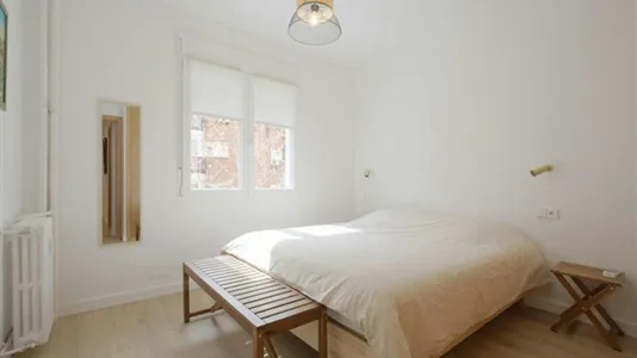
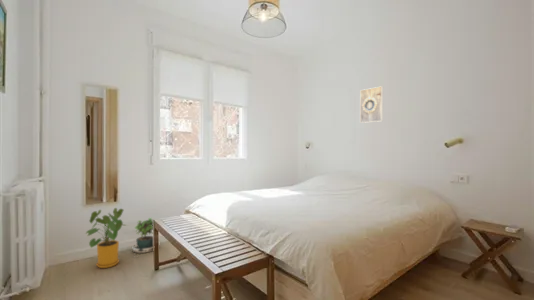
+ house plant [84,207,129,269]
+ potted plant [131,216,155,258]
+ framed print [359,85,384,124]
